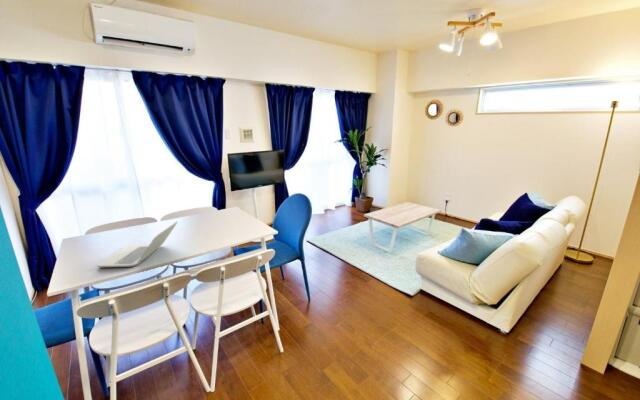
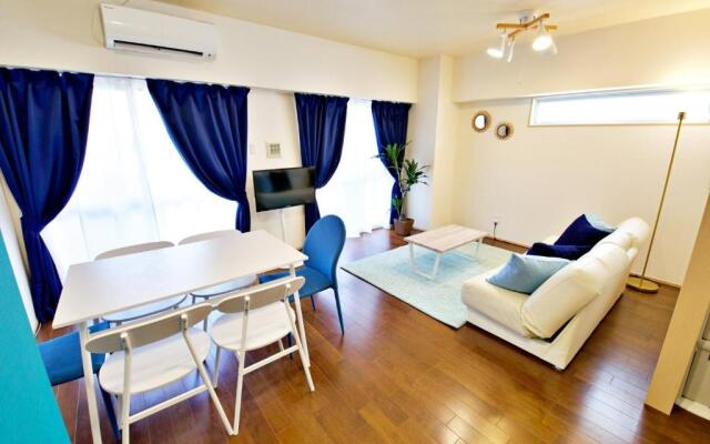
- laptop [96,221,178,268]
